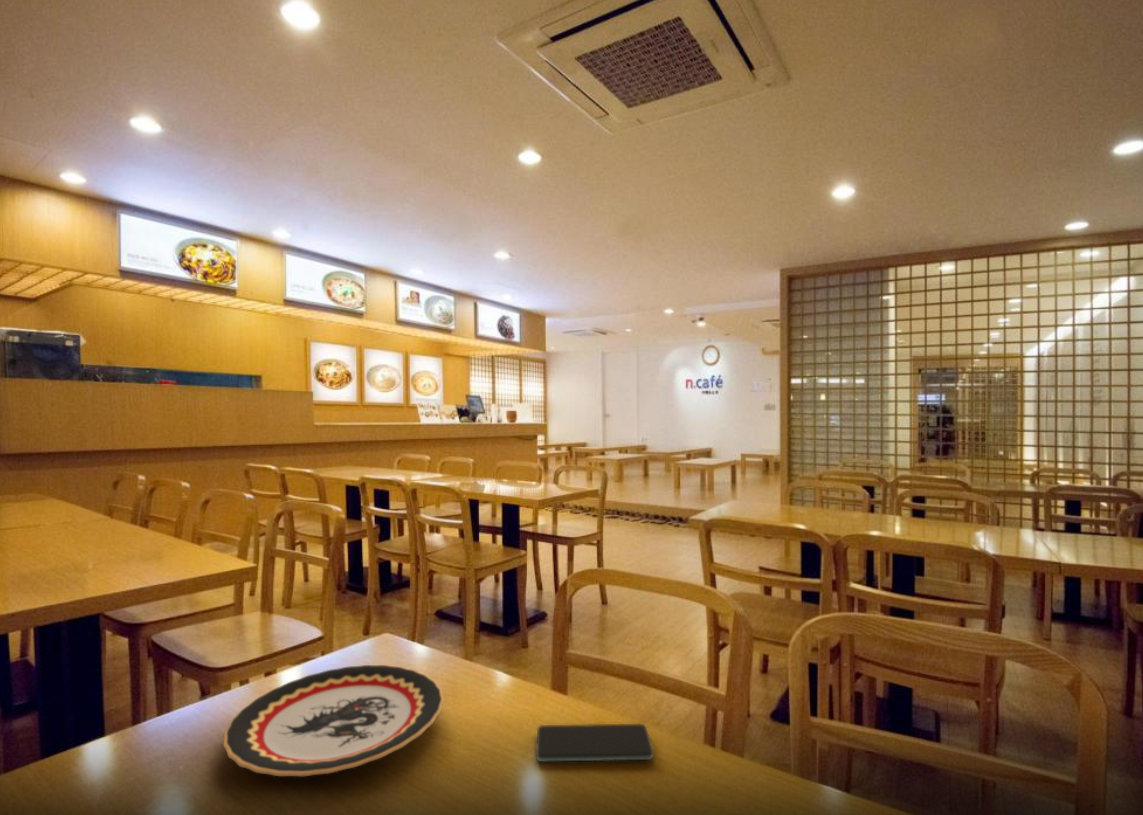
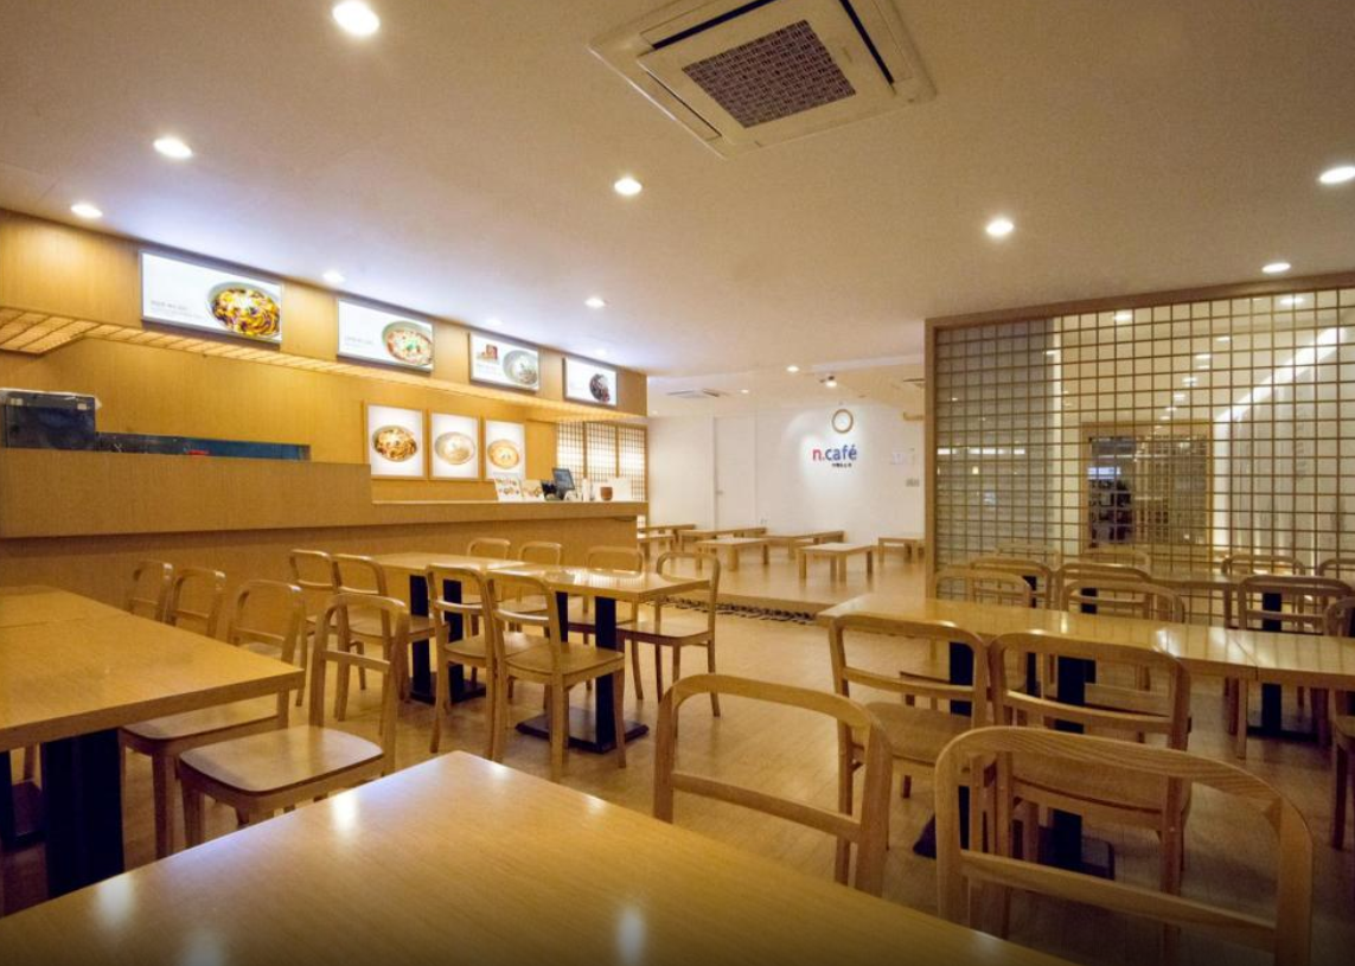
- plate [222,664,445,777]
- smartphone [535,723,654,763]
